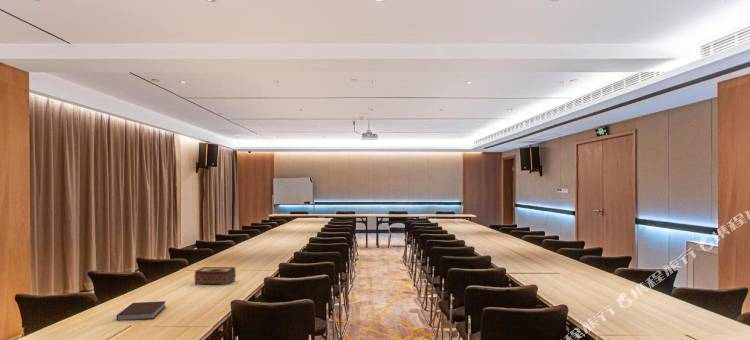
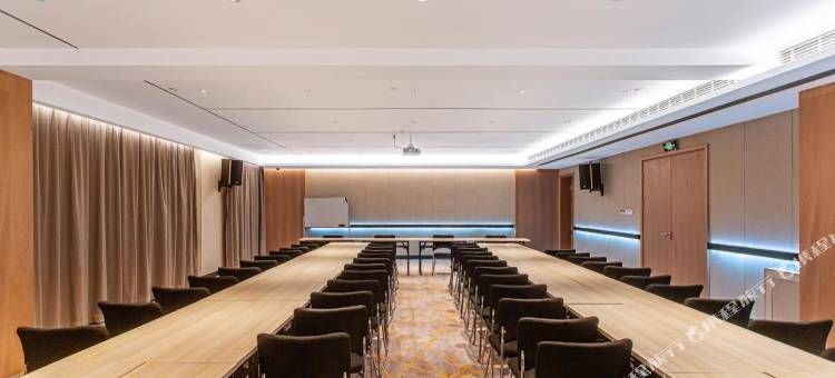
- tissue box [194,266,237,286]
- notebook [115,300,167,321]
